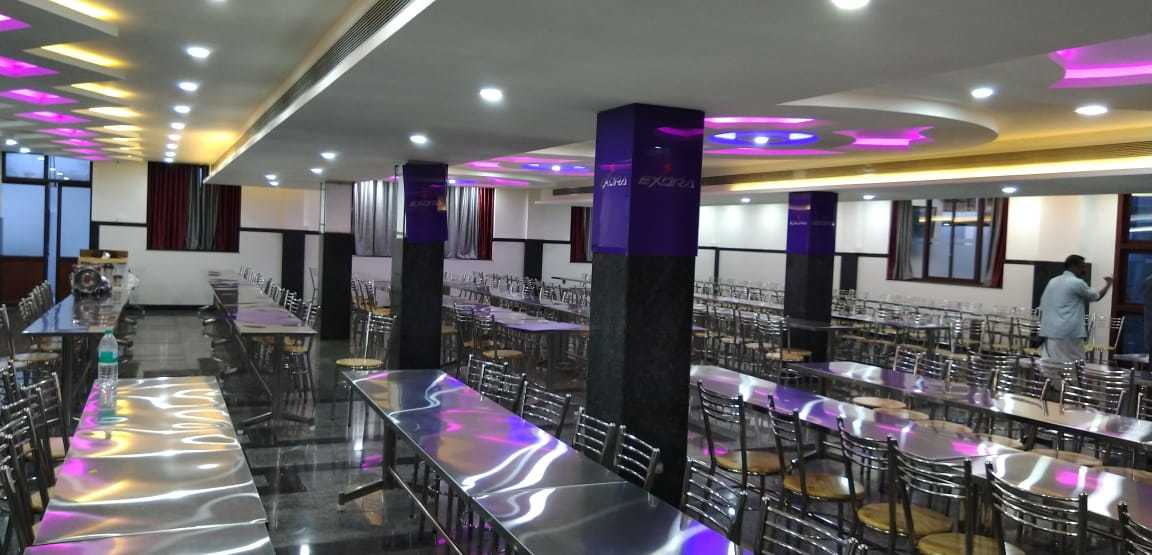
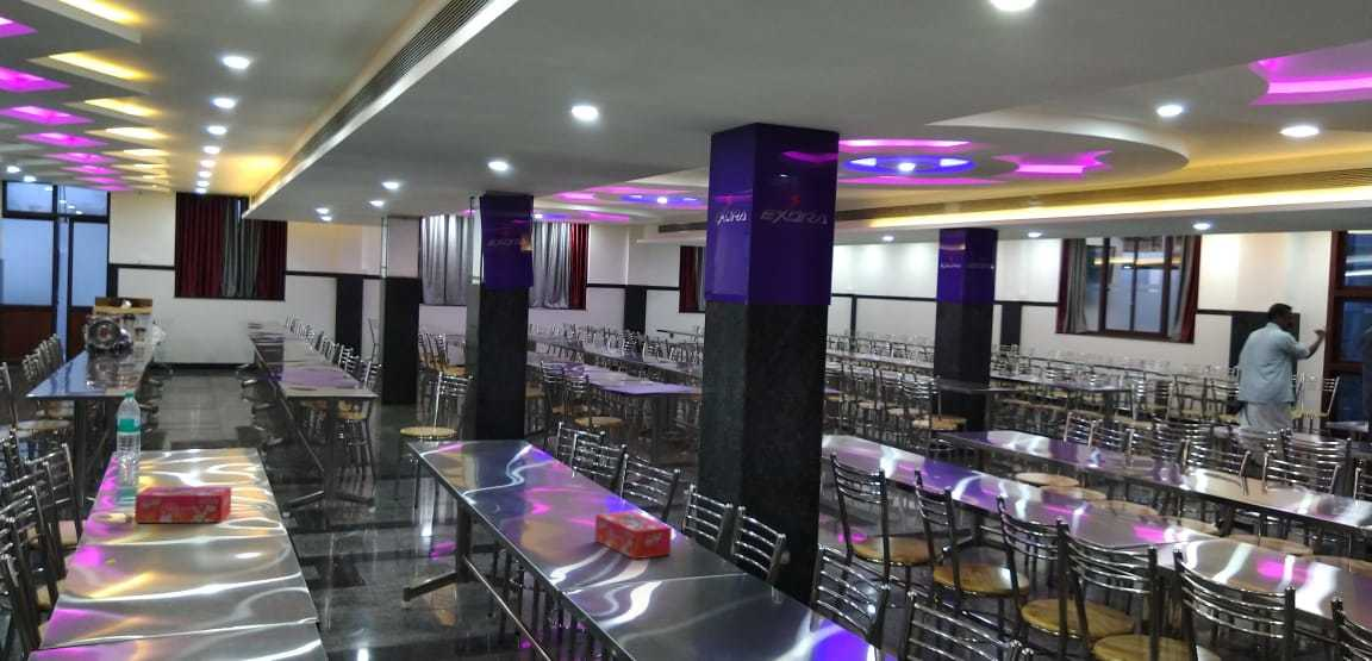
+ tissue box [593,510,673,561]
+ tissue box [133,486,232,524]
